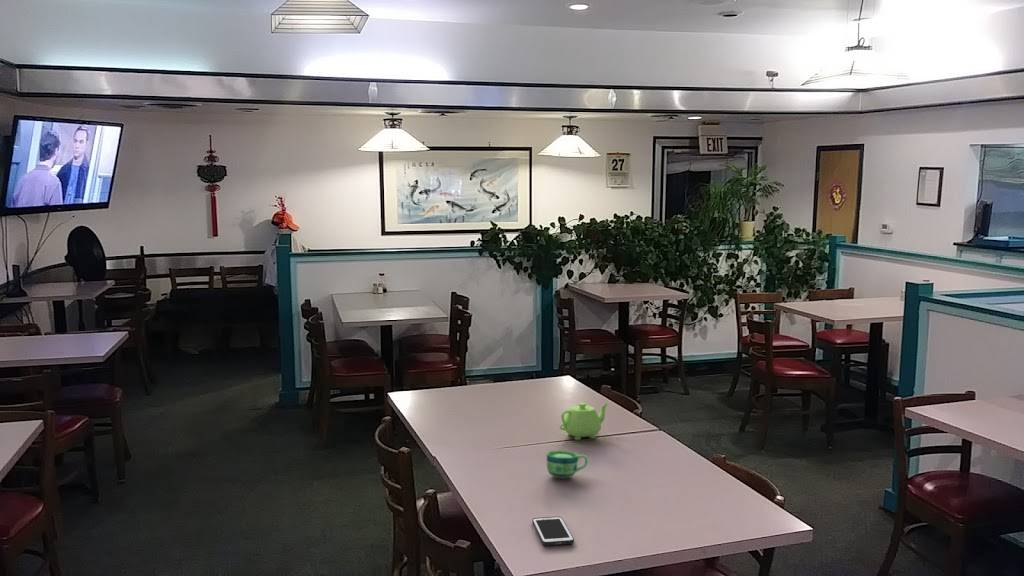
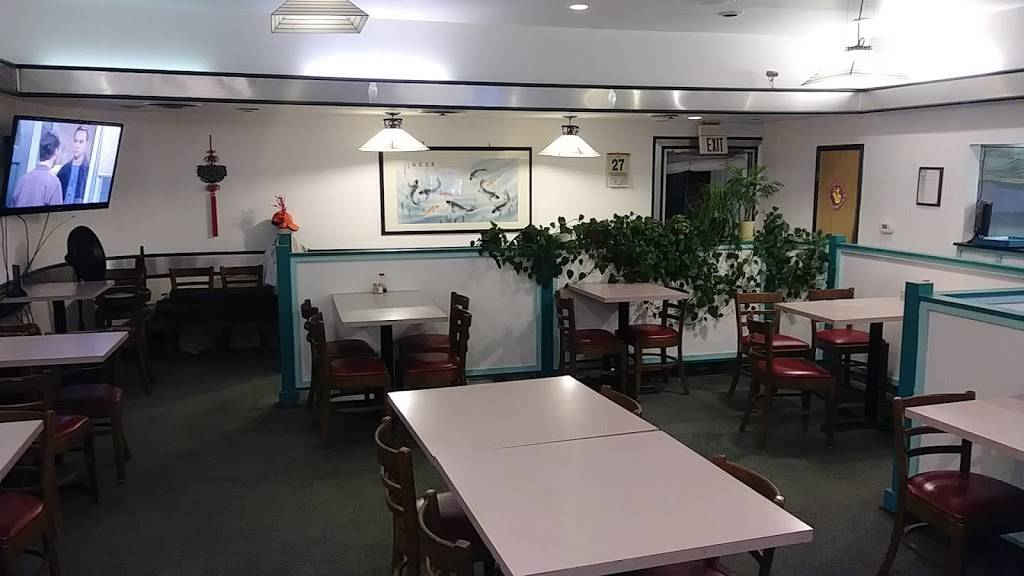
- teapot [559,401,610,441]
- cell phone [531,516,575,546]
- cup [546,450,589,479]
